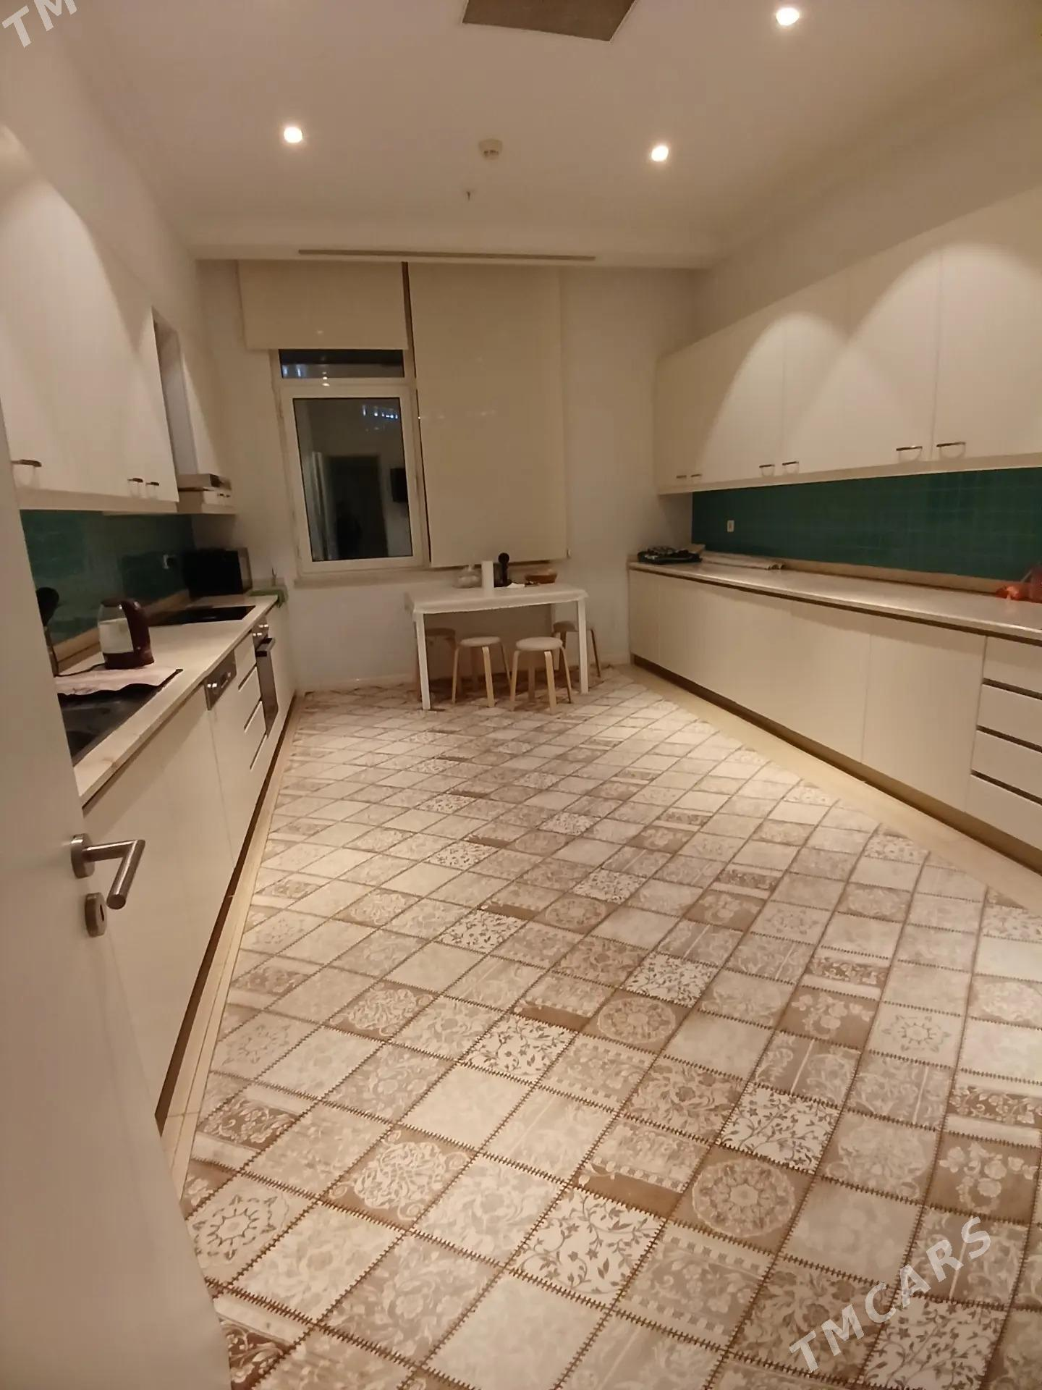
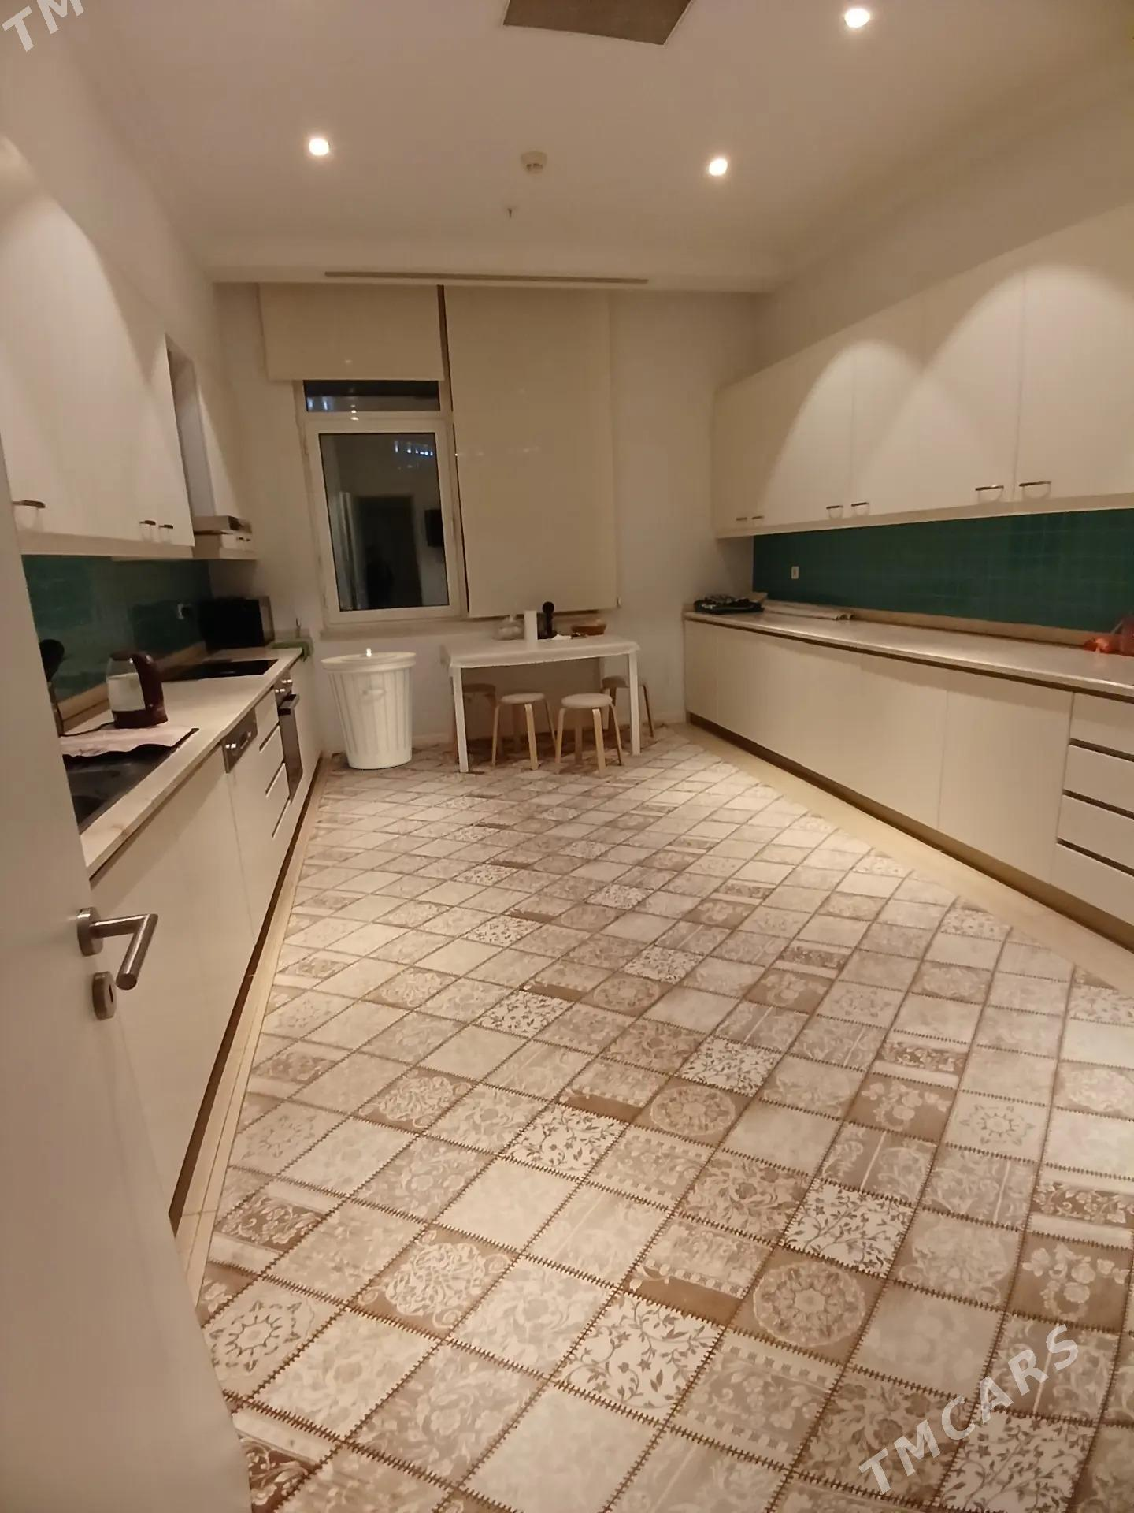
+ trash can [319,647,417,770]
